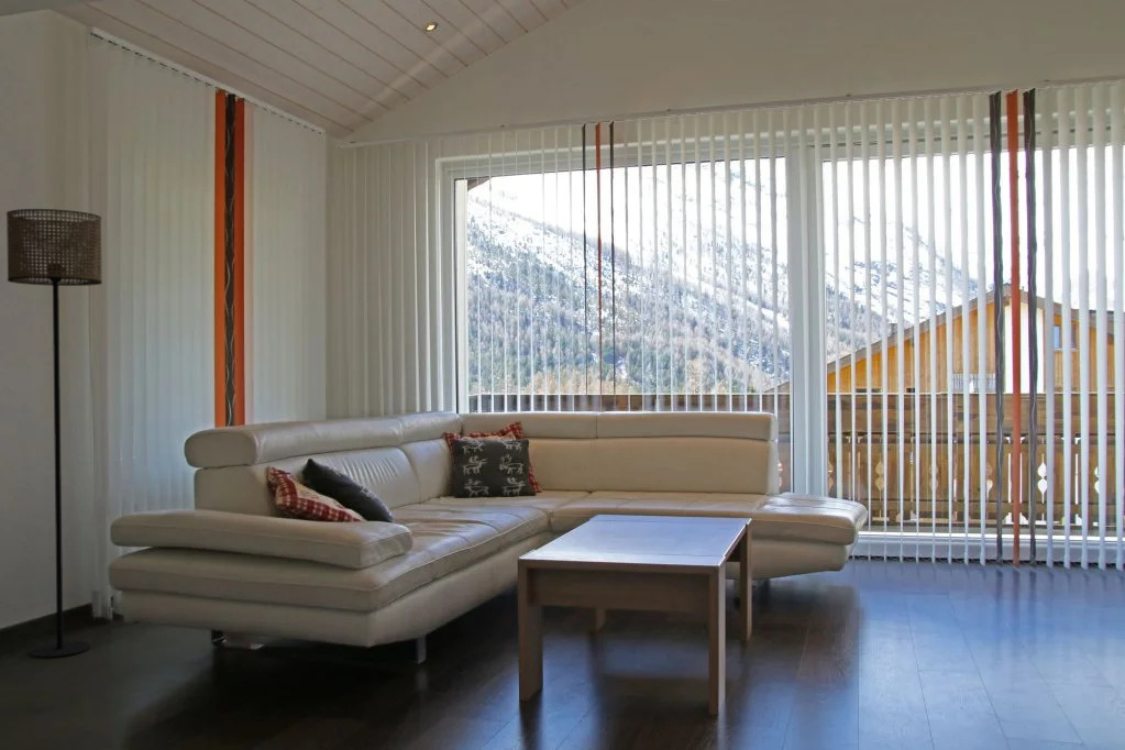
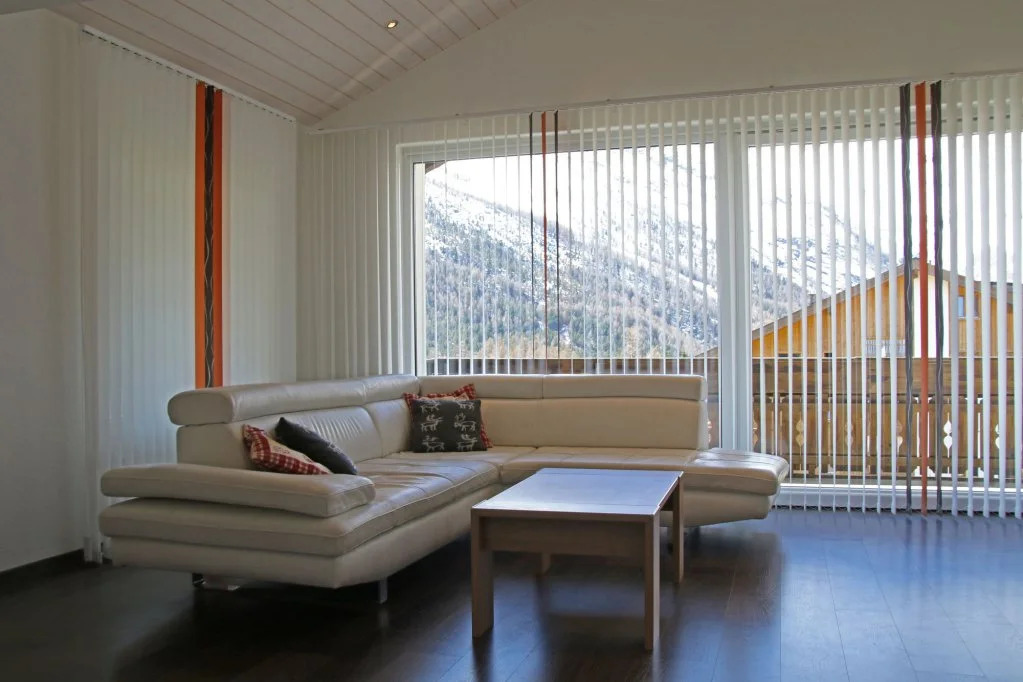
- floor lamp [5,208,103,659]
